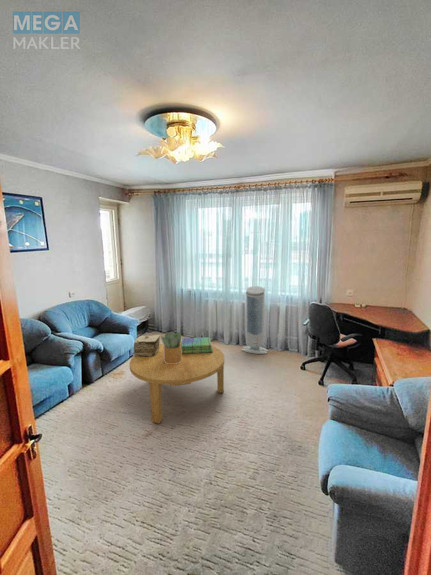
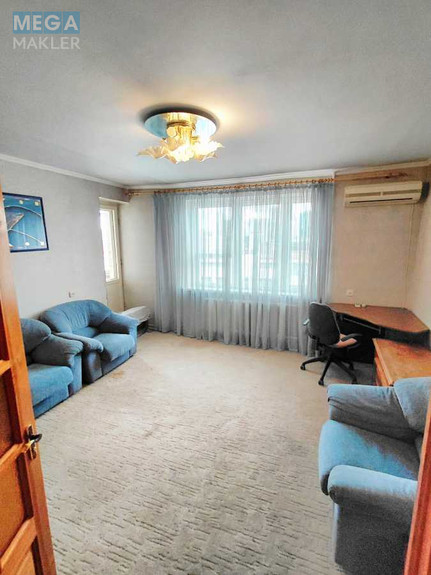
- stack of books [181,336,213,354]
- coffee table [129,343,225,425]
- potted plant [159,330,182,364]
- decorative box [133,334,161,357]
- air purifier [241,285,269,355]
